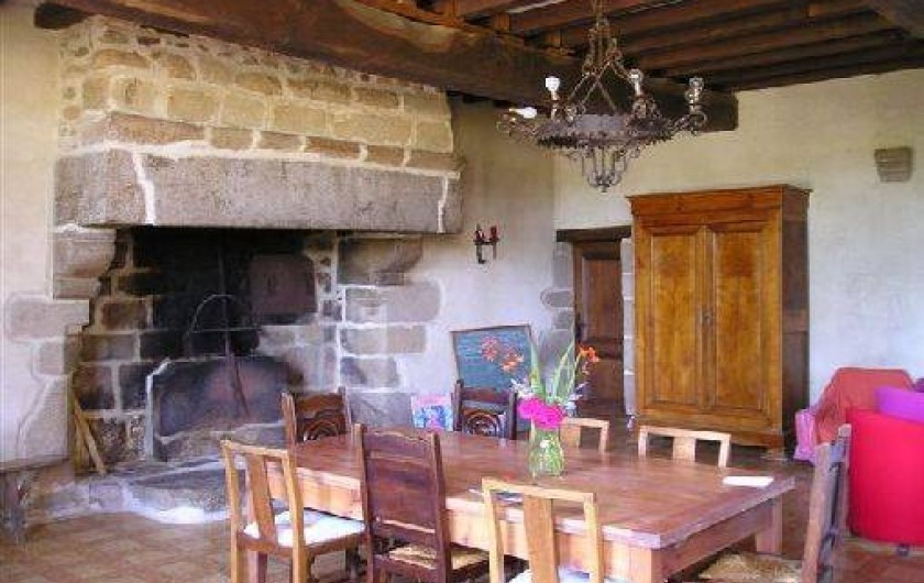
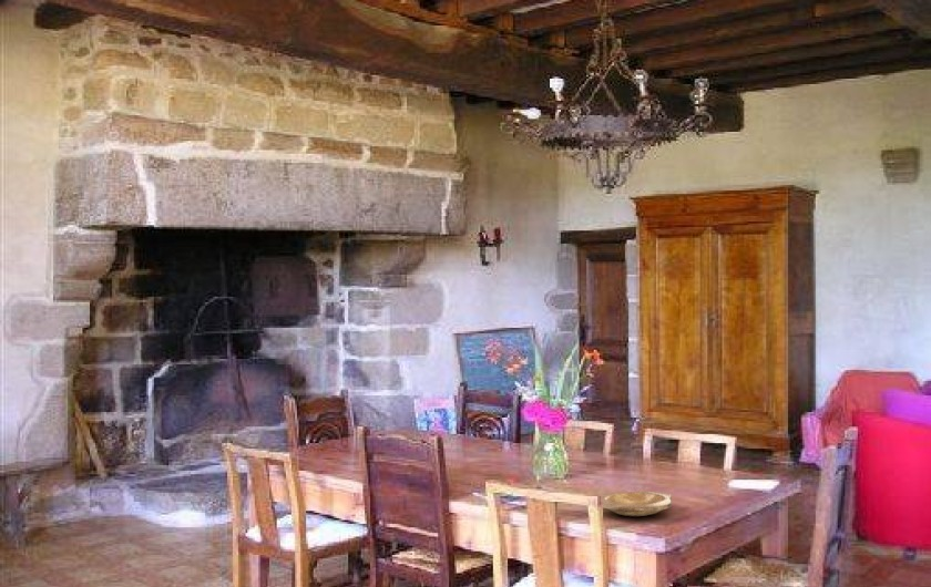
+ plate [598,491,673,517]
